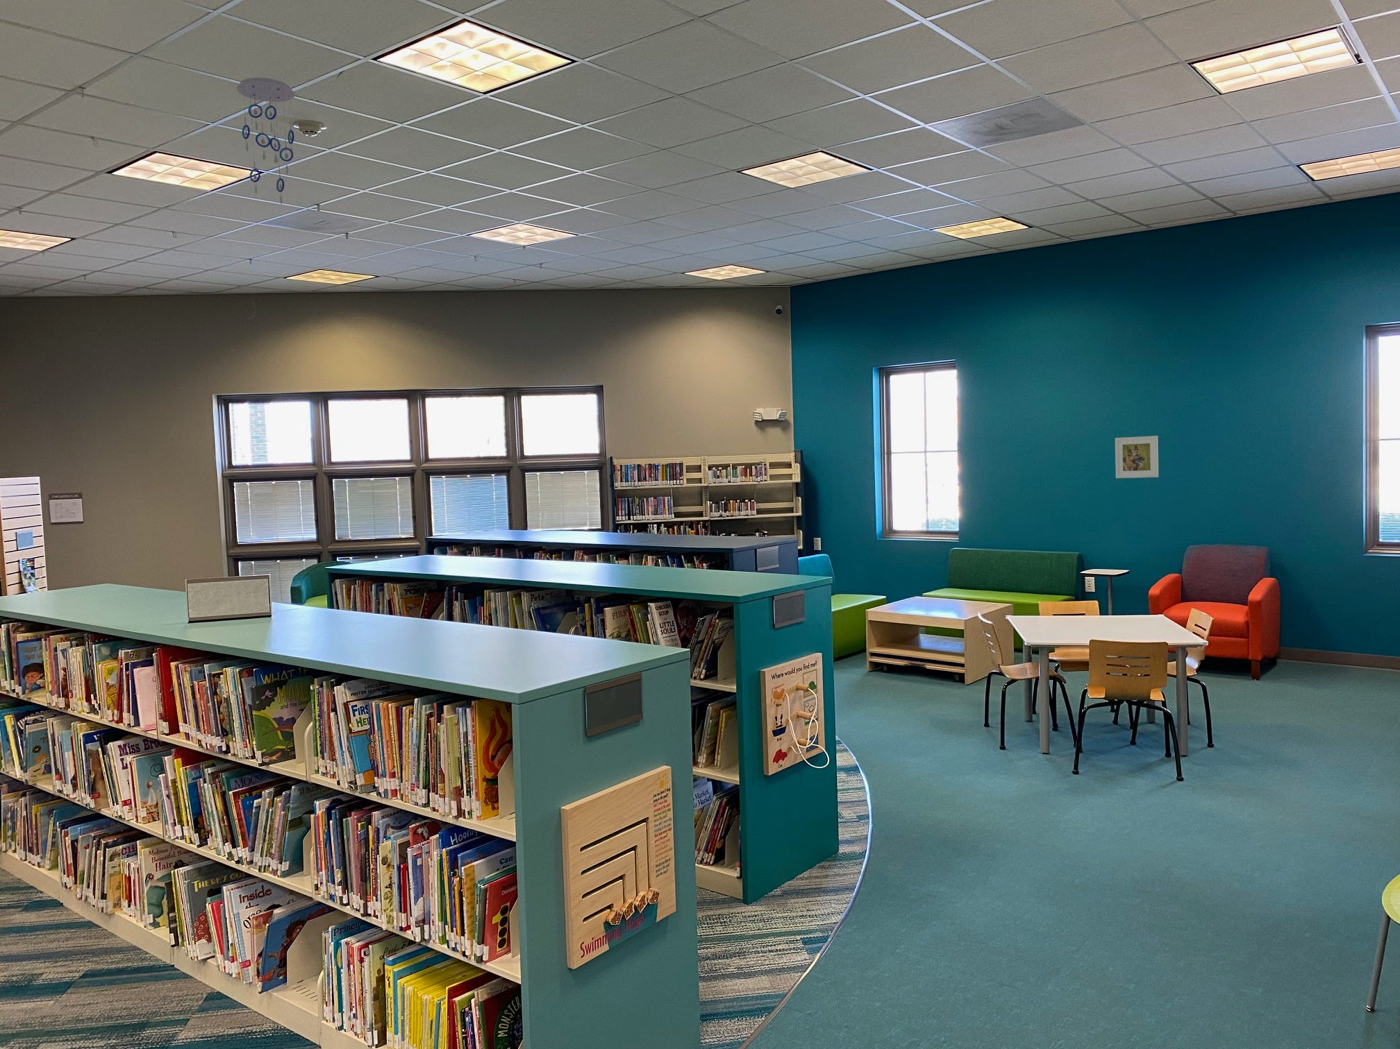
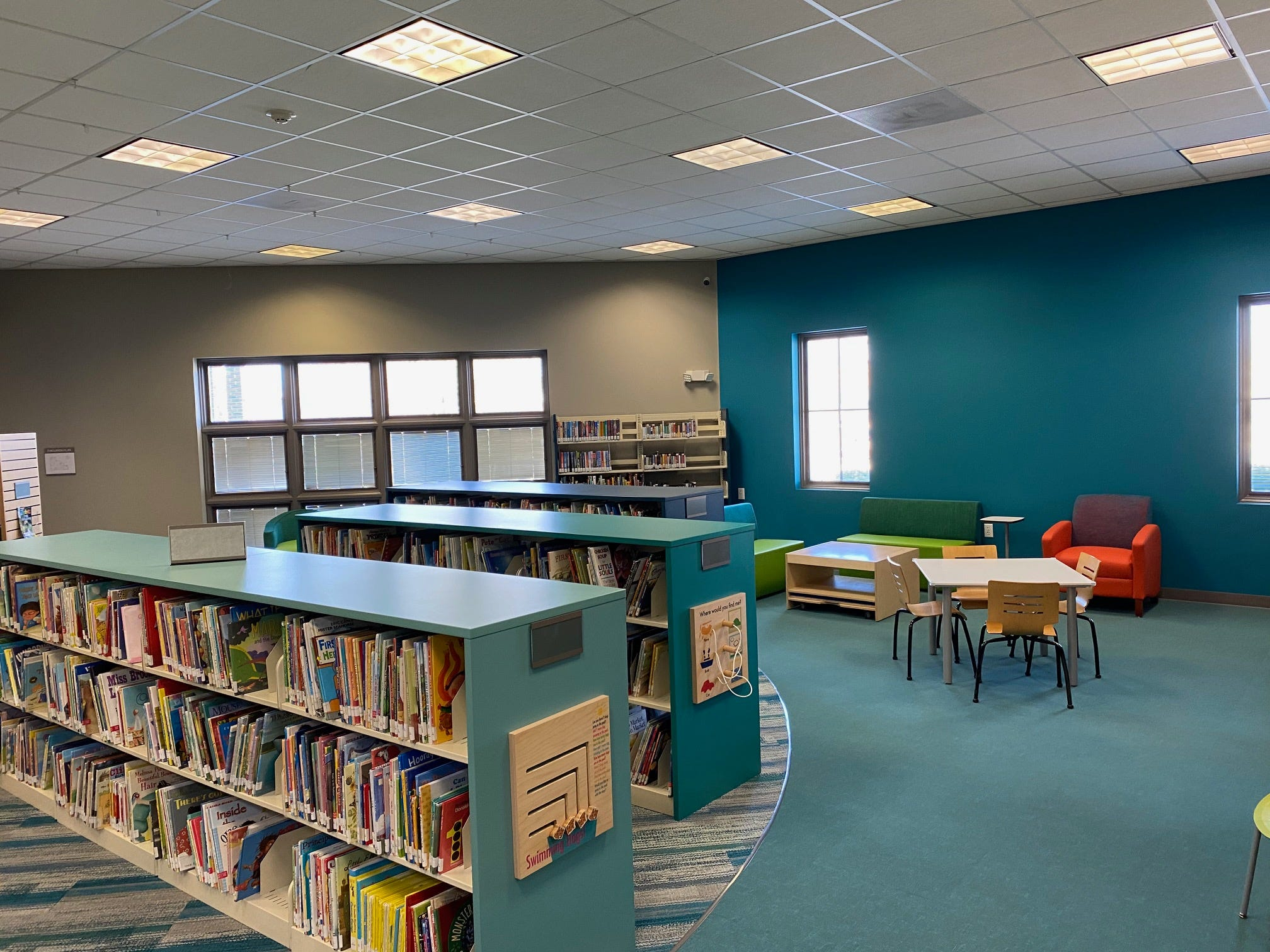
- ceiling mobile [236,77,295,205]
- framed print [1114,435,1159,478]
